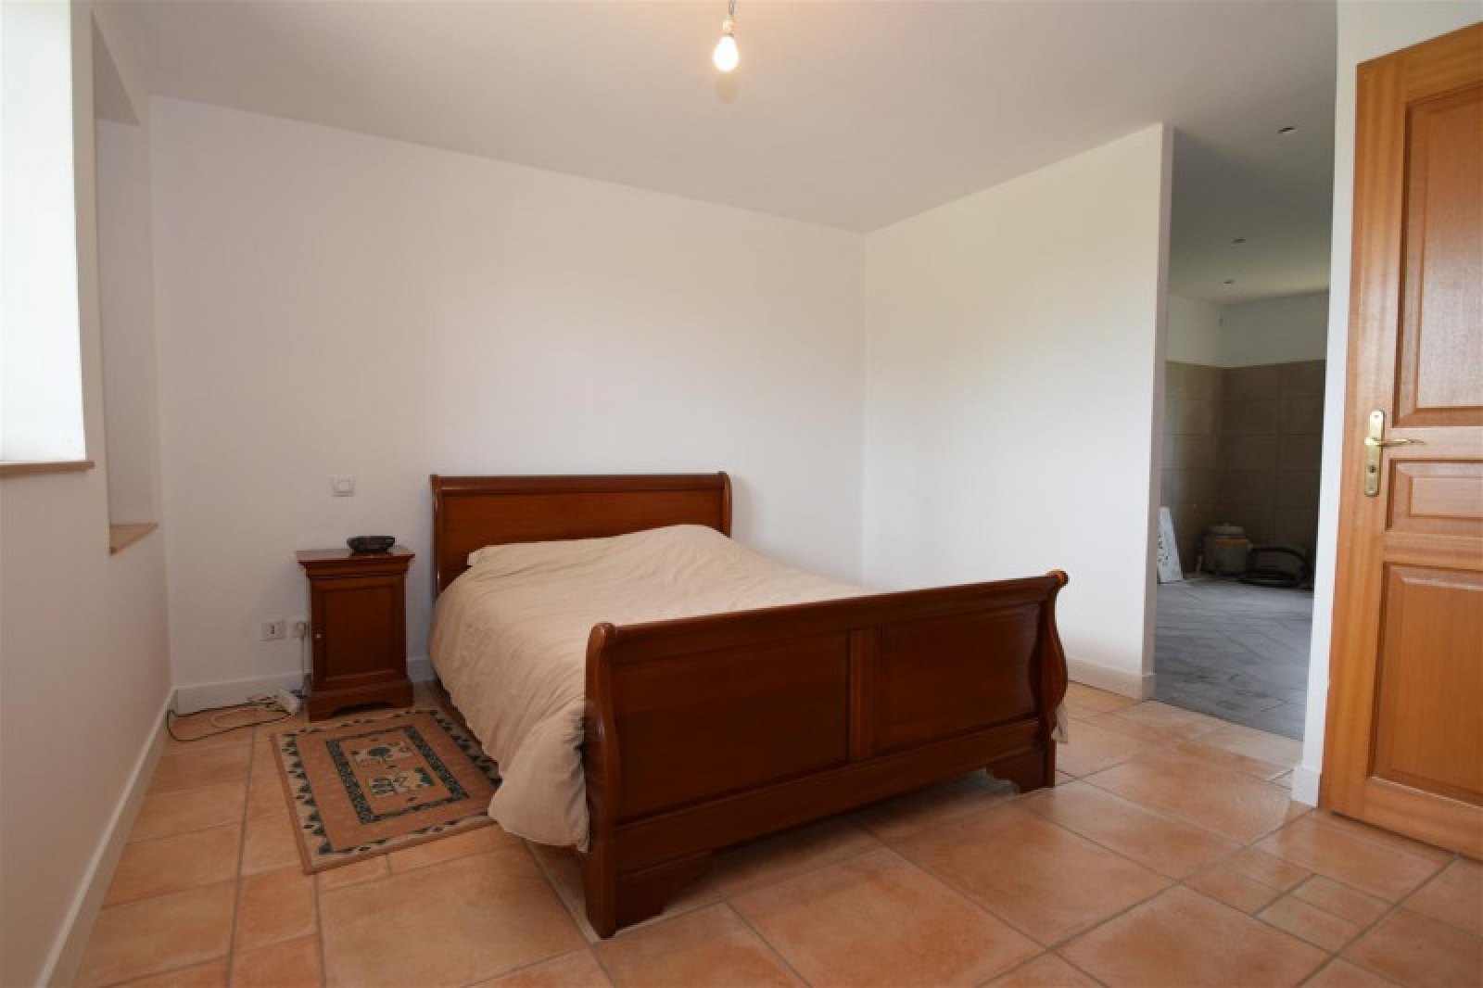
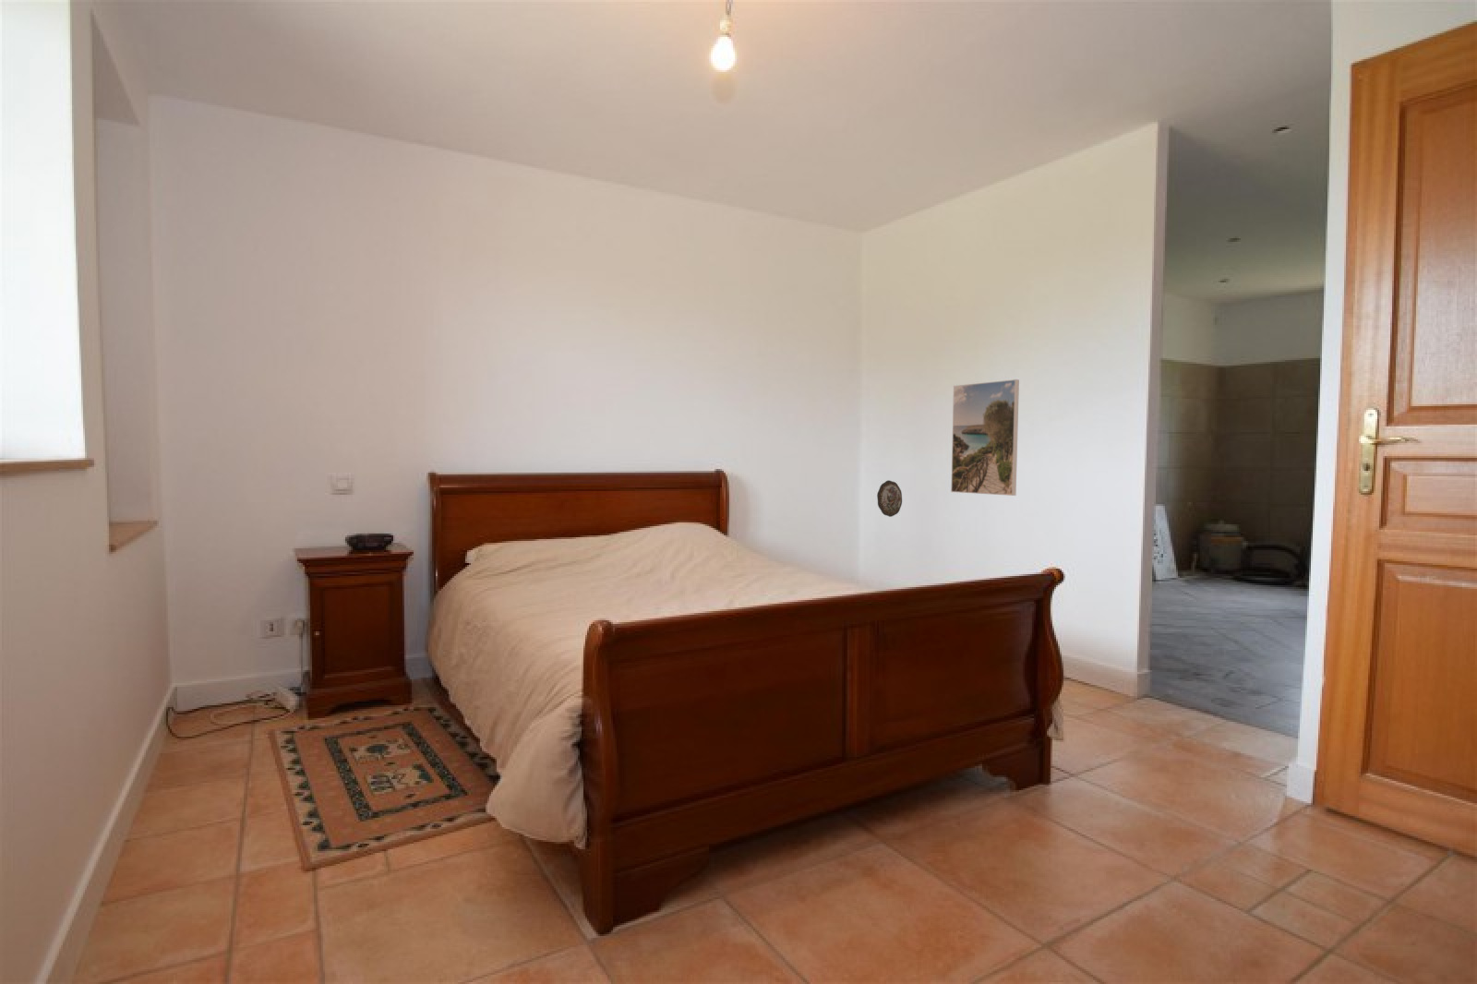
+ decorative plate [876,479,903,518]
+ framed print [950,379,1020,496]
